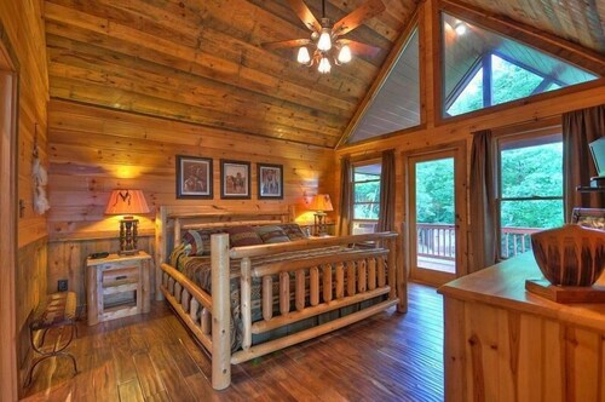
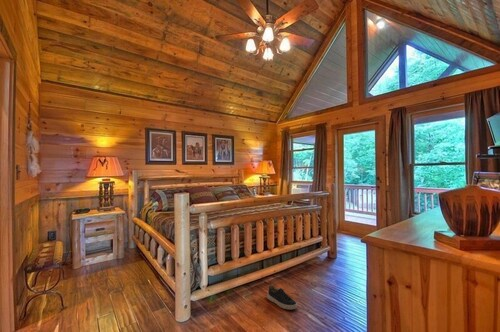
+ shoe [266,284,299,310]
